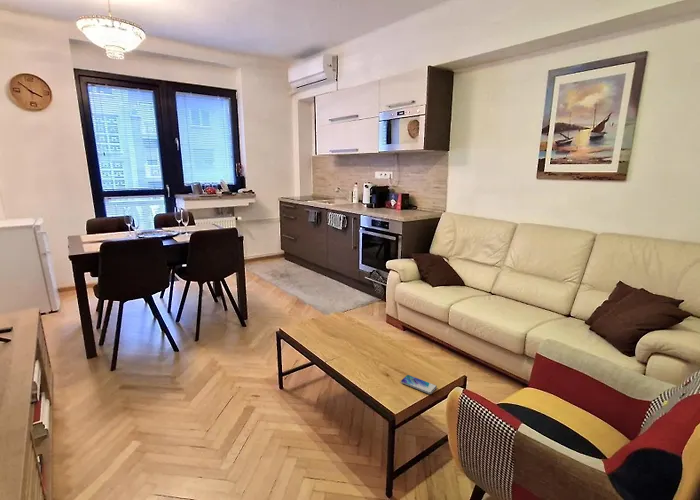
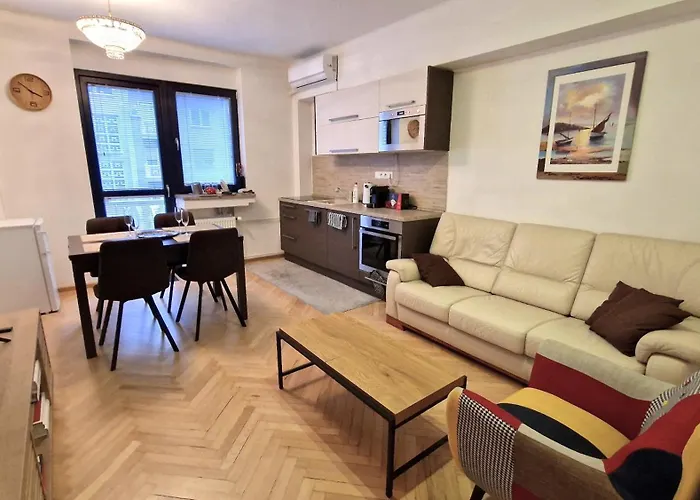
- smartphone [400,374,438,395]
